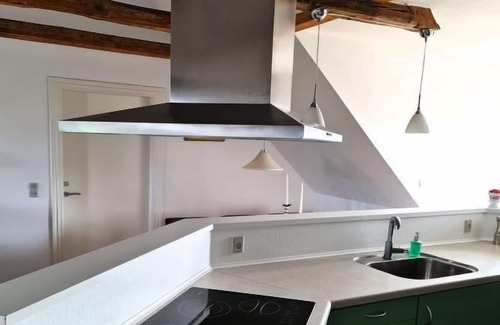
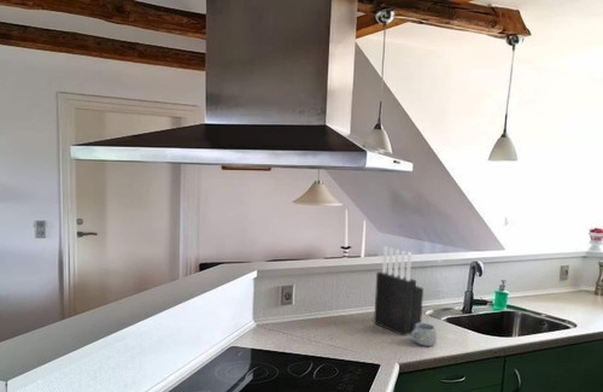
+ mug [410,322,438,347]
+ knife block [373,245,425,337]
